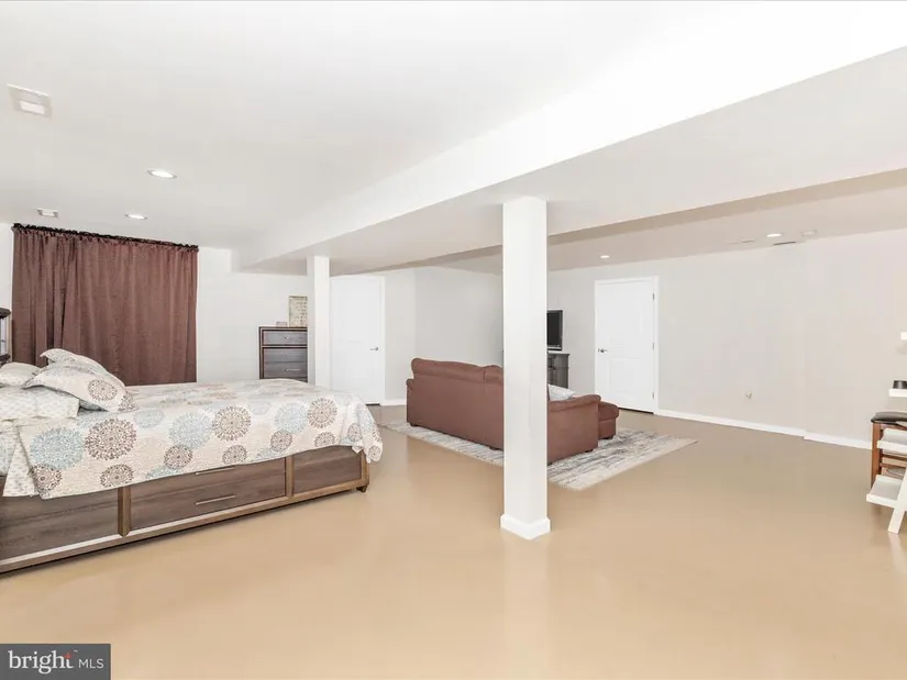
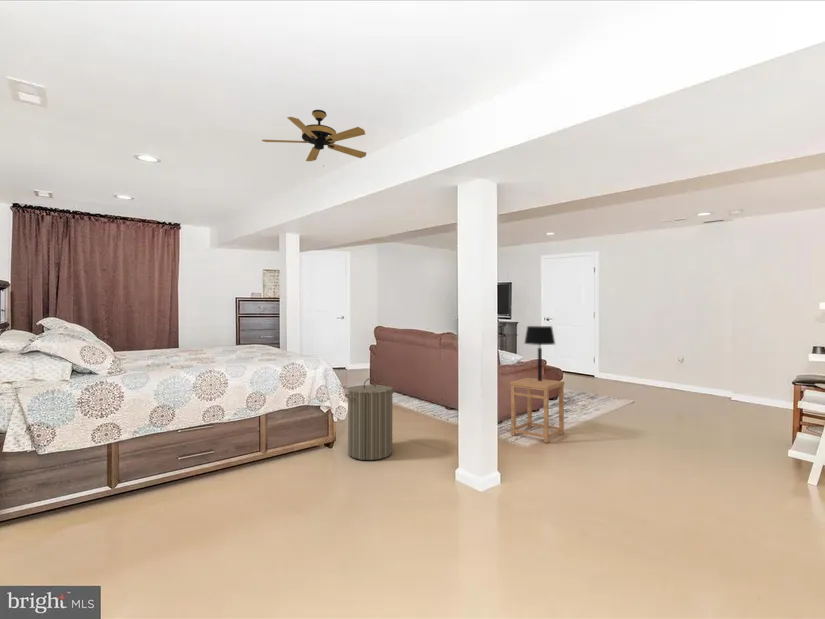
+ table lamp [523,325,556,381]
+ laundry hamper [344,377,395,461]
+ ceiling fan [261,109,367,167]
+ side table [509,377,565,443]
